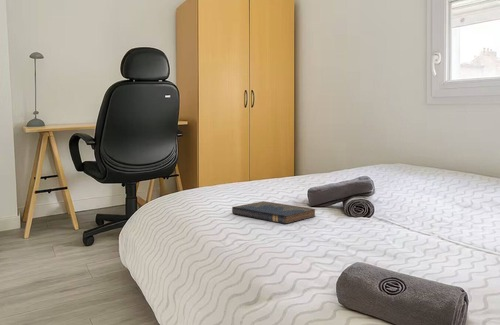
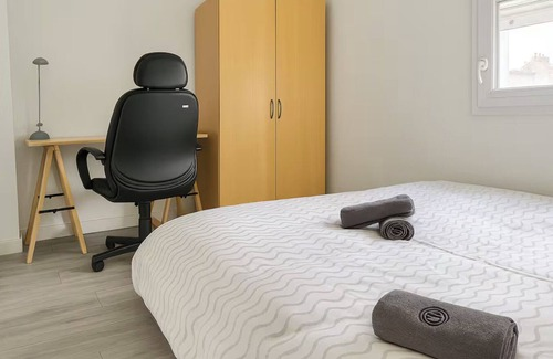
- hardcover book [231,200,316,225]
